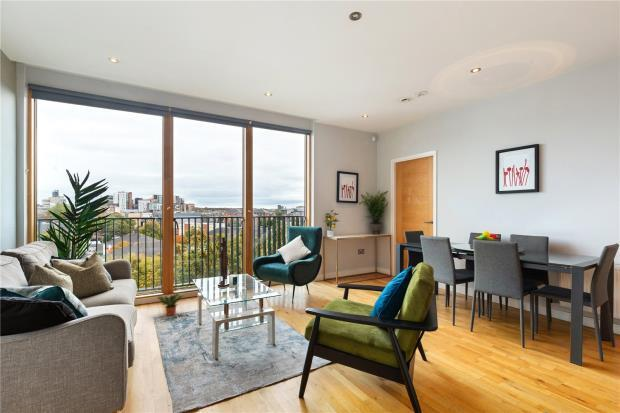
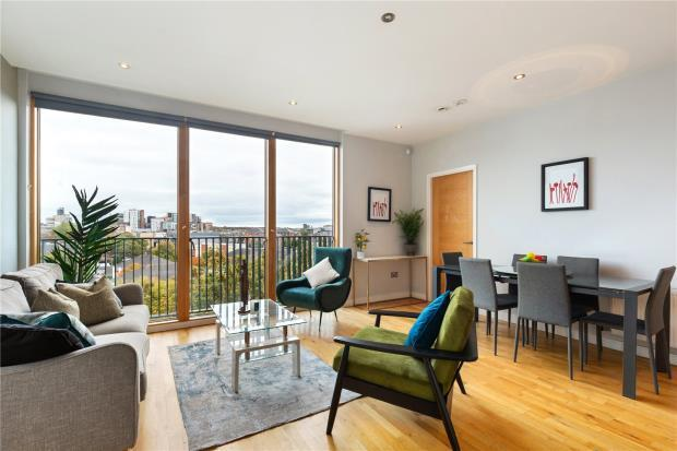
- potted plant [156,285,185,317]
